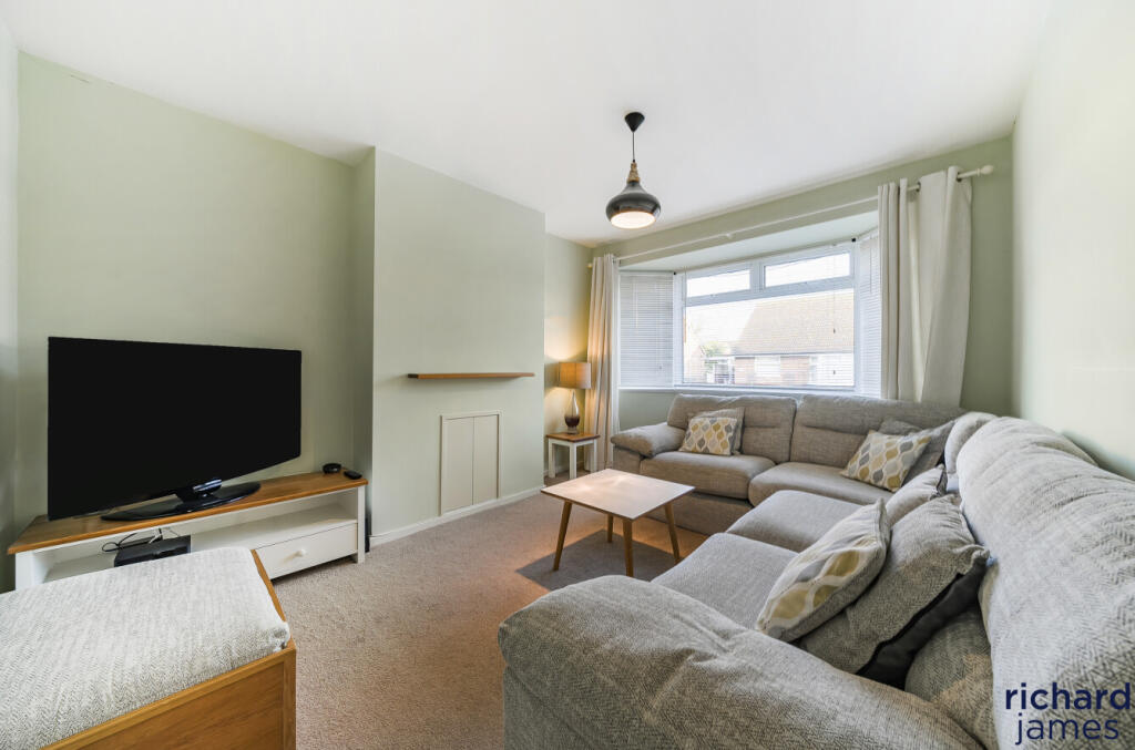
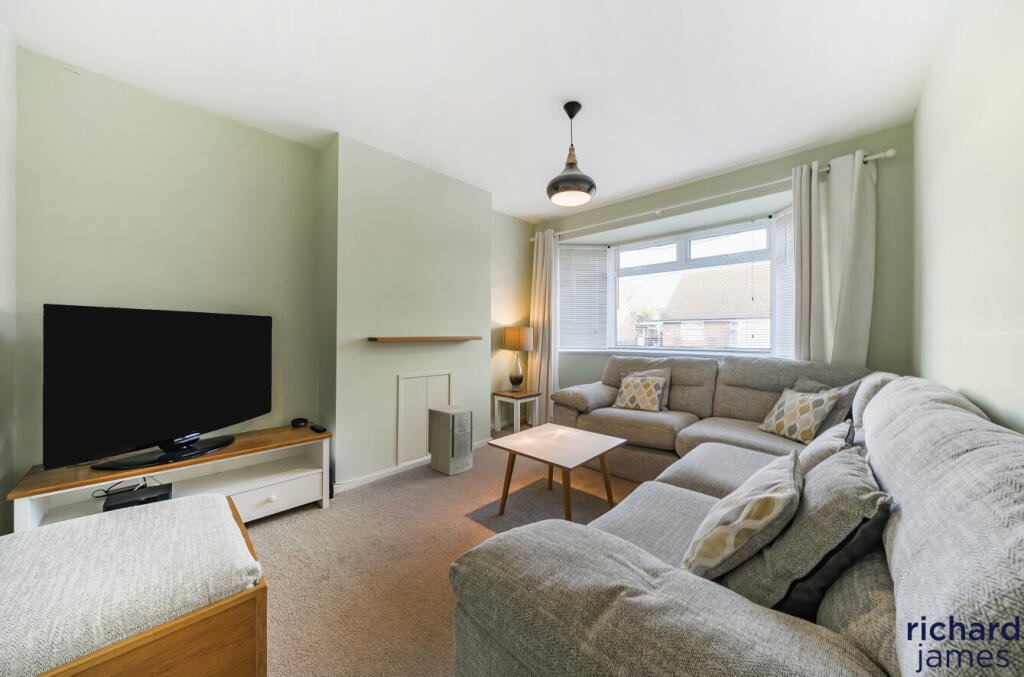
+ air purifier [427,404,474,477]
